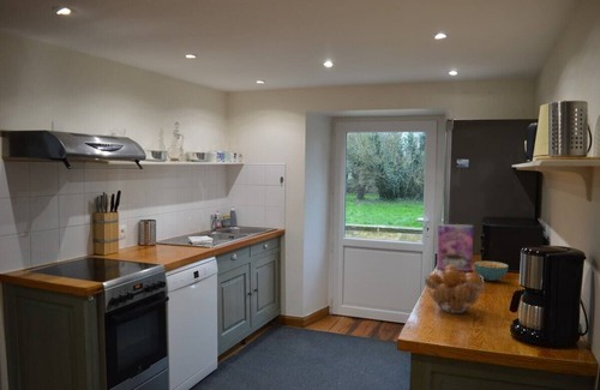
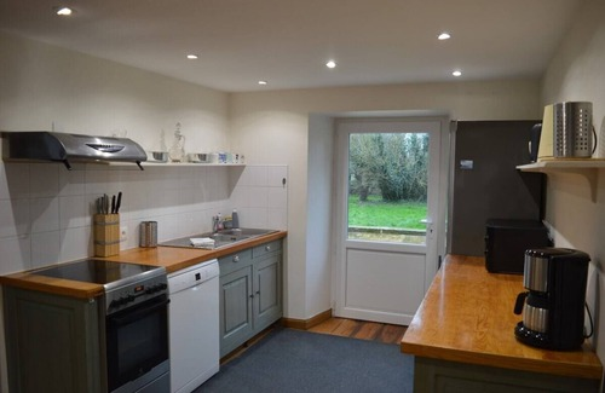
- cereal bowl [473,260,510,282]
- cereal box [436,223,474,272]
- fruit basket [424,265,485,314]
